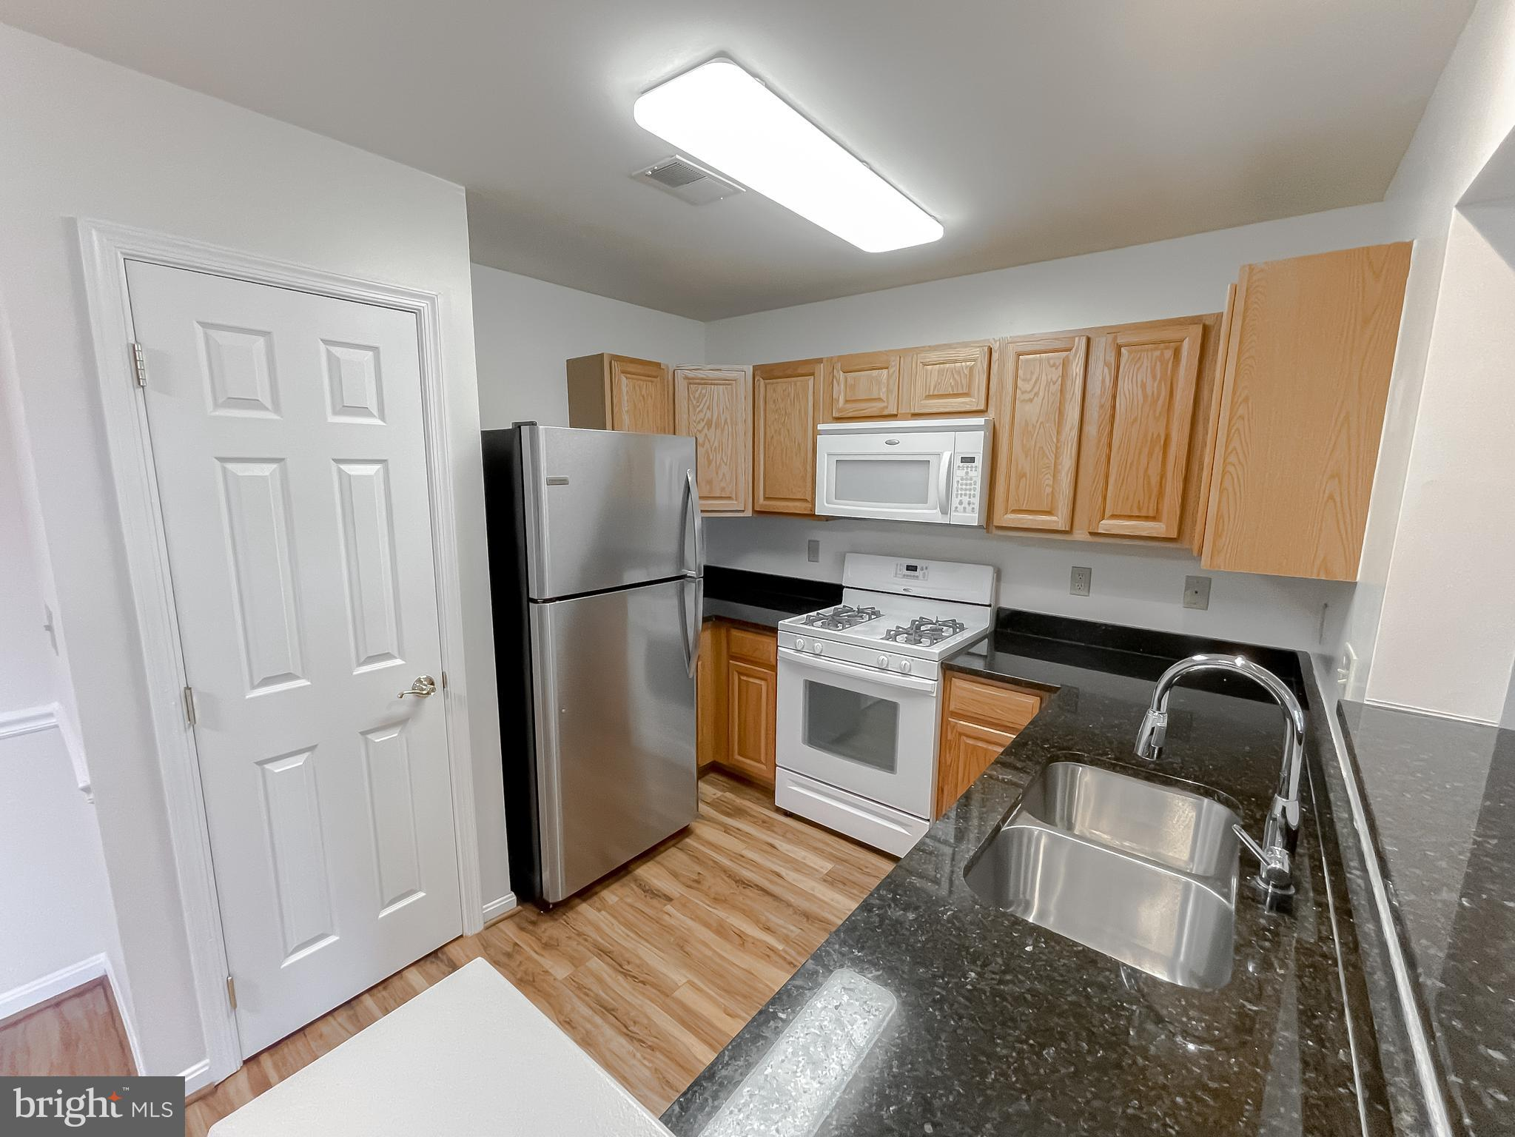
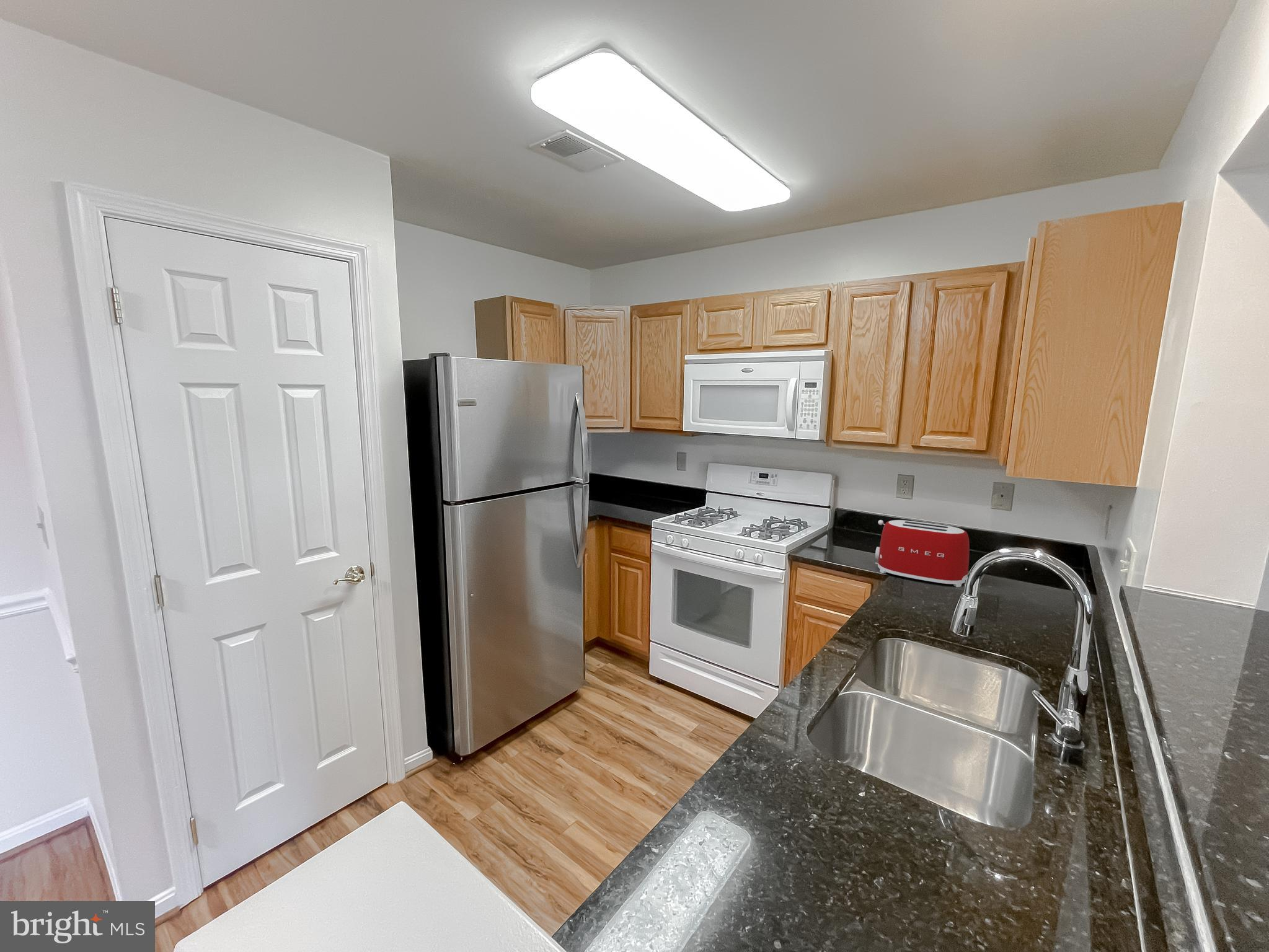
+ toaster [875,519,970,588]
